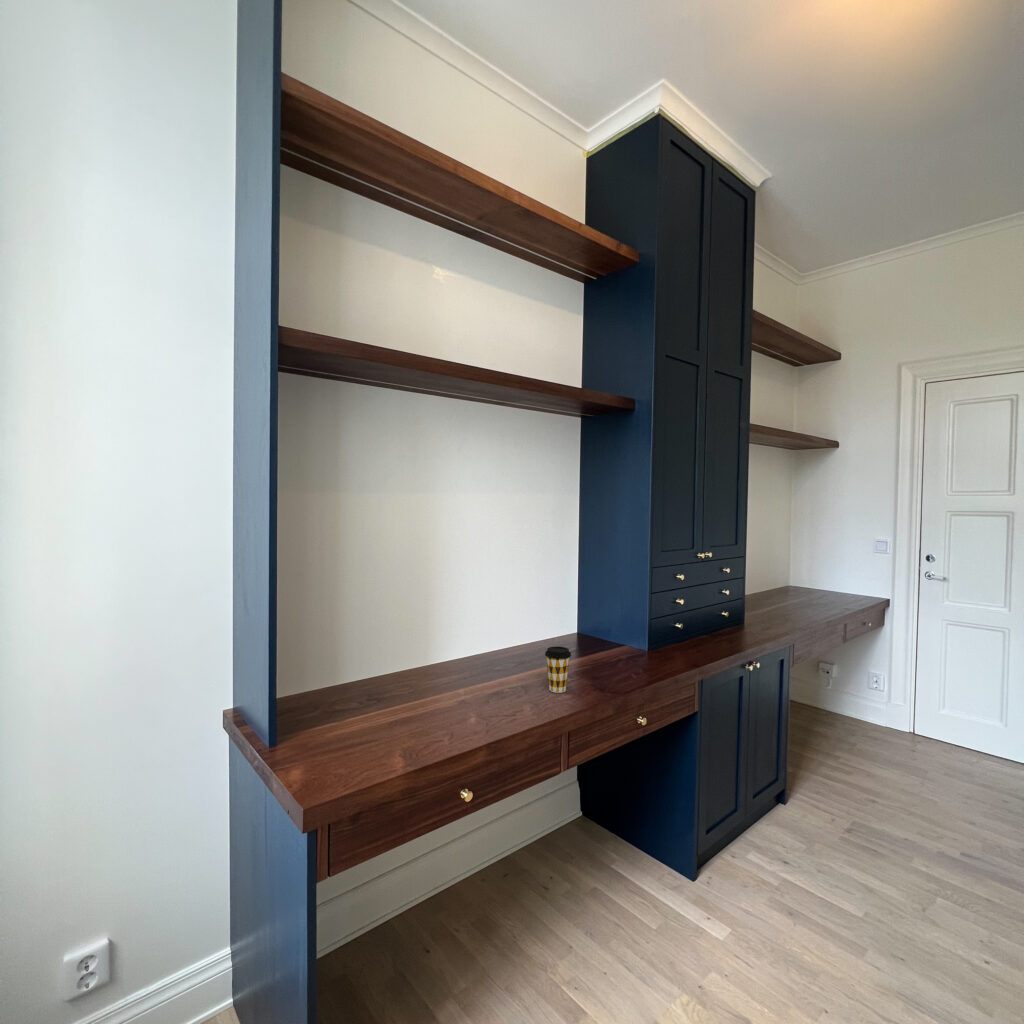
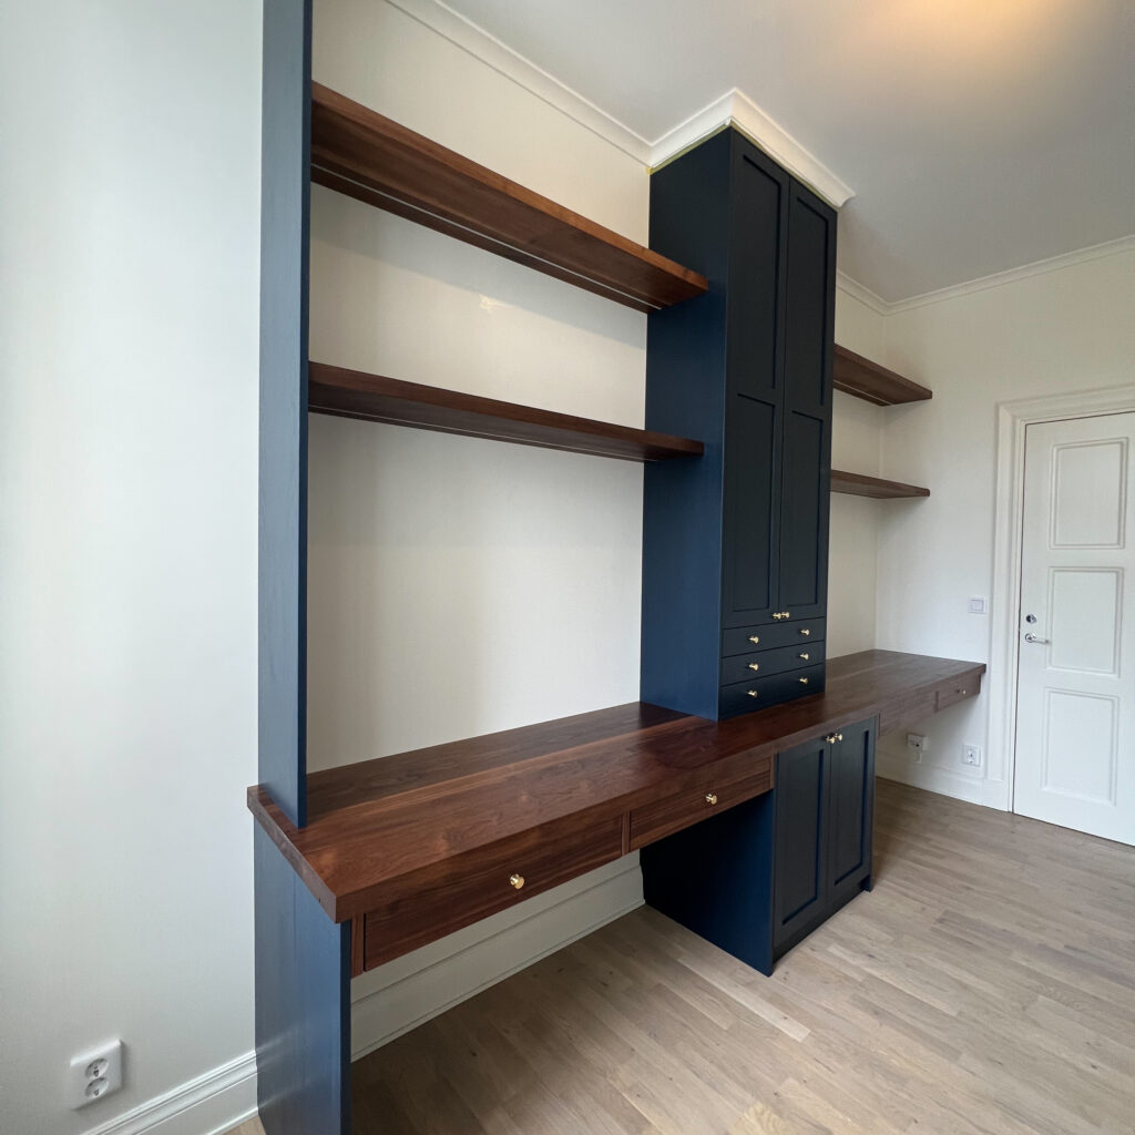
- coffee cup [544,645,572,694]
